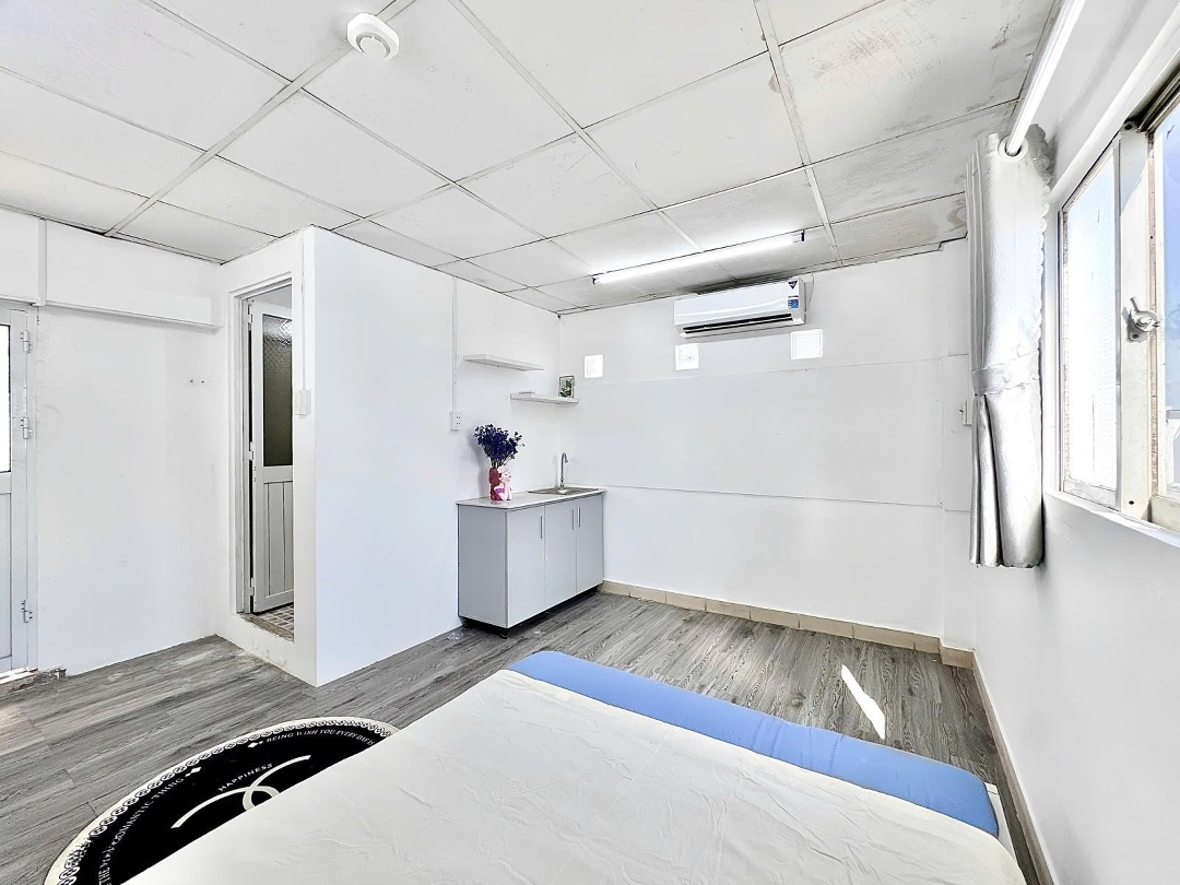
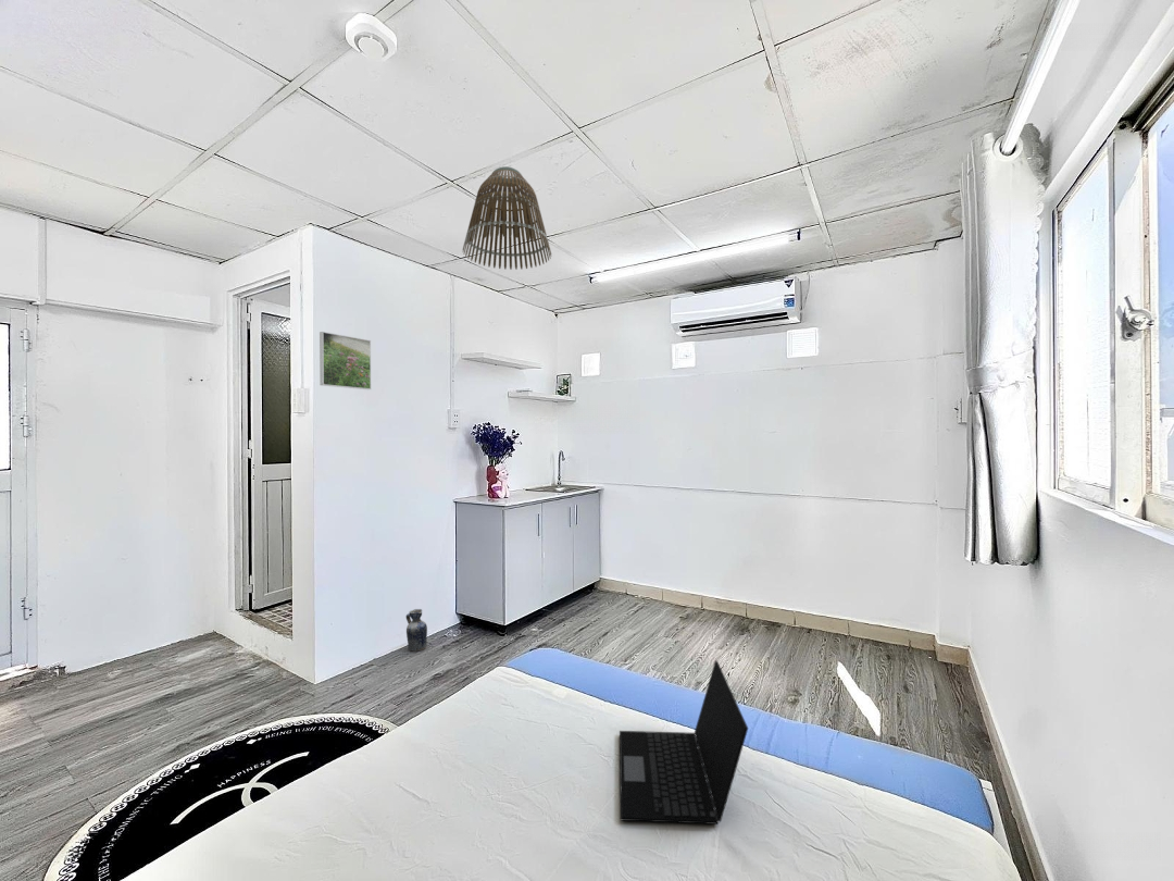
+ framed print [319,331,372,390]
+ lamp shade [462,165,552,271]
+ laptop [619,659,749,826]
+ ceramic jug [405,608,428,652]
